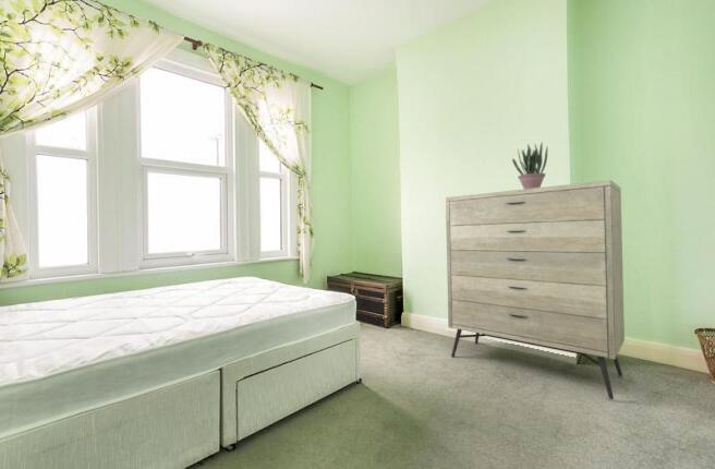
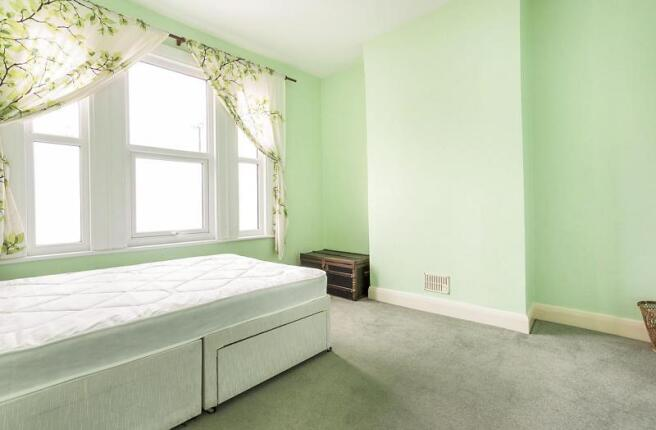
- potted plant [511,143,548,190]
- dresser [445,179,626,400]
